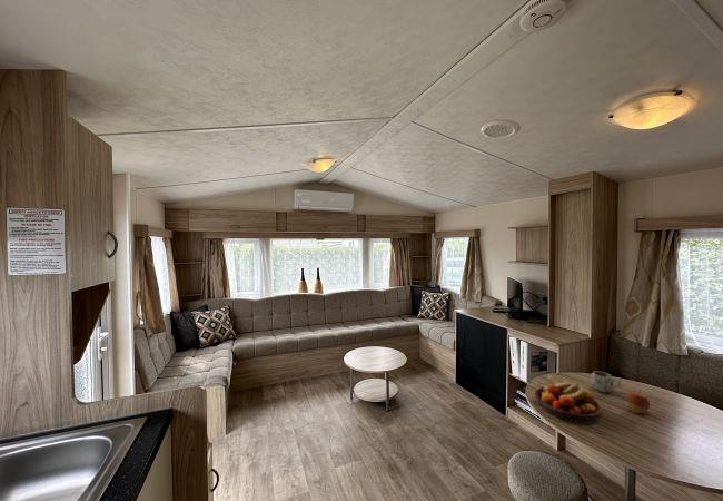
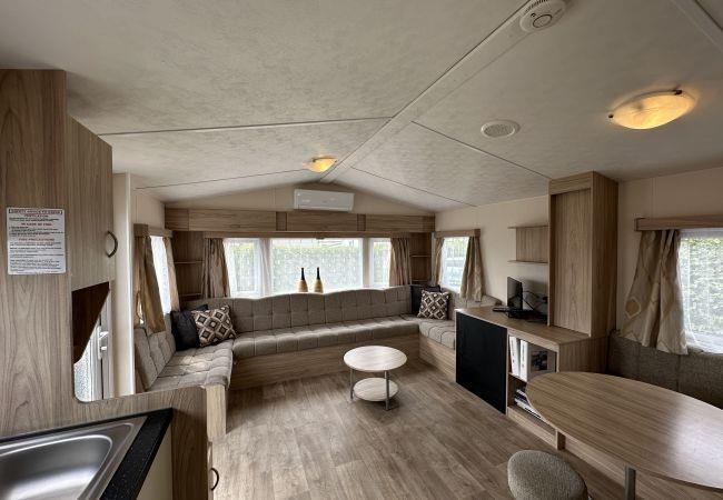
- apple [625,390,651,414]
- fruit bowl [534,374,603,425]
- mug [590,371,623,393]
